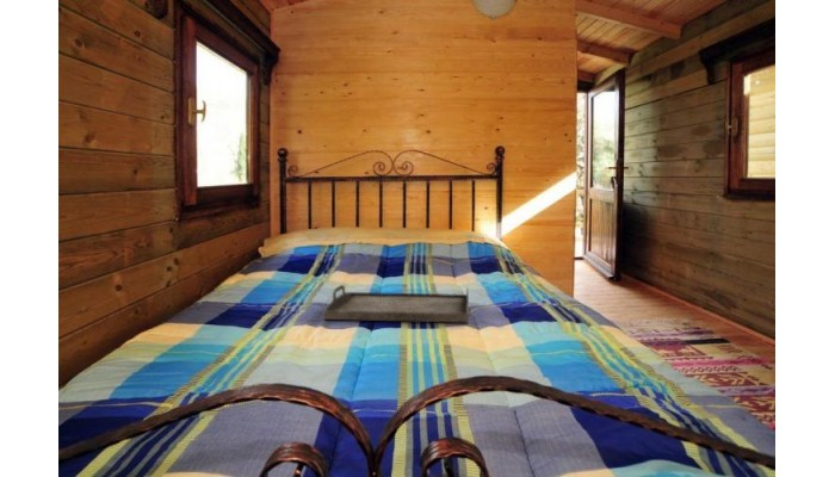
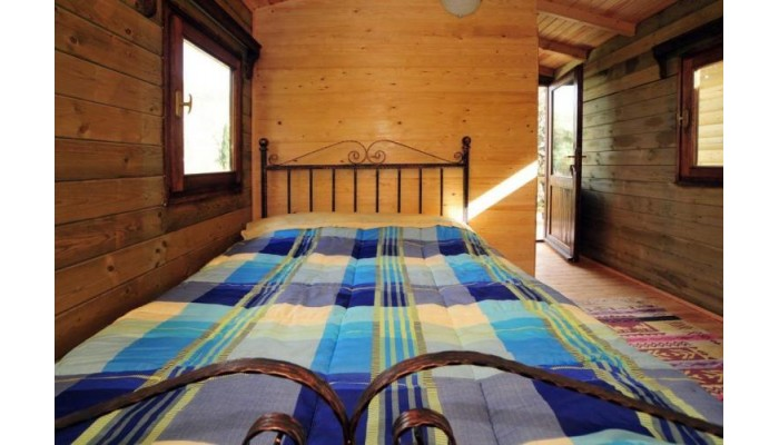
- serving tray [322,284,470,323]
